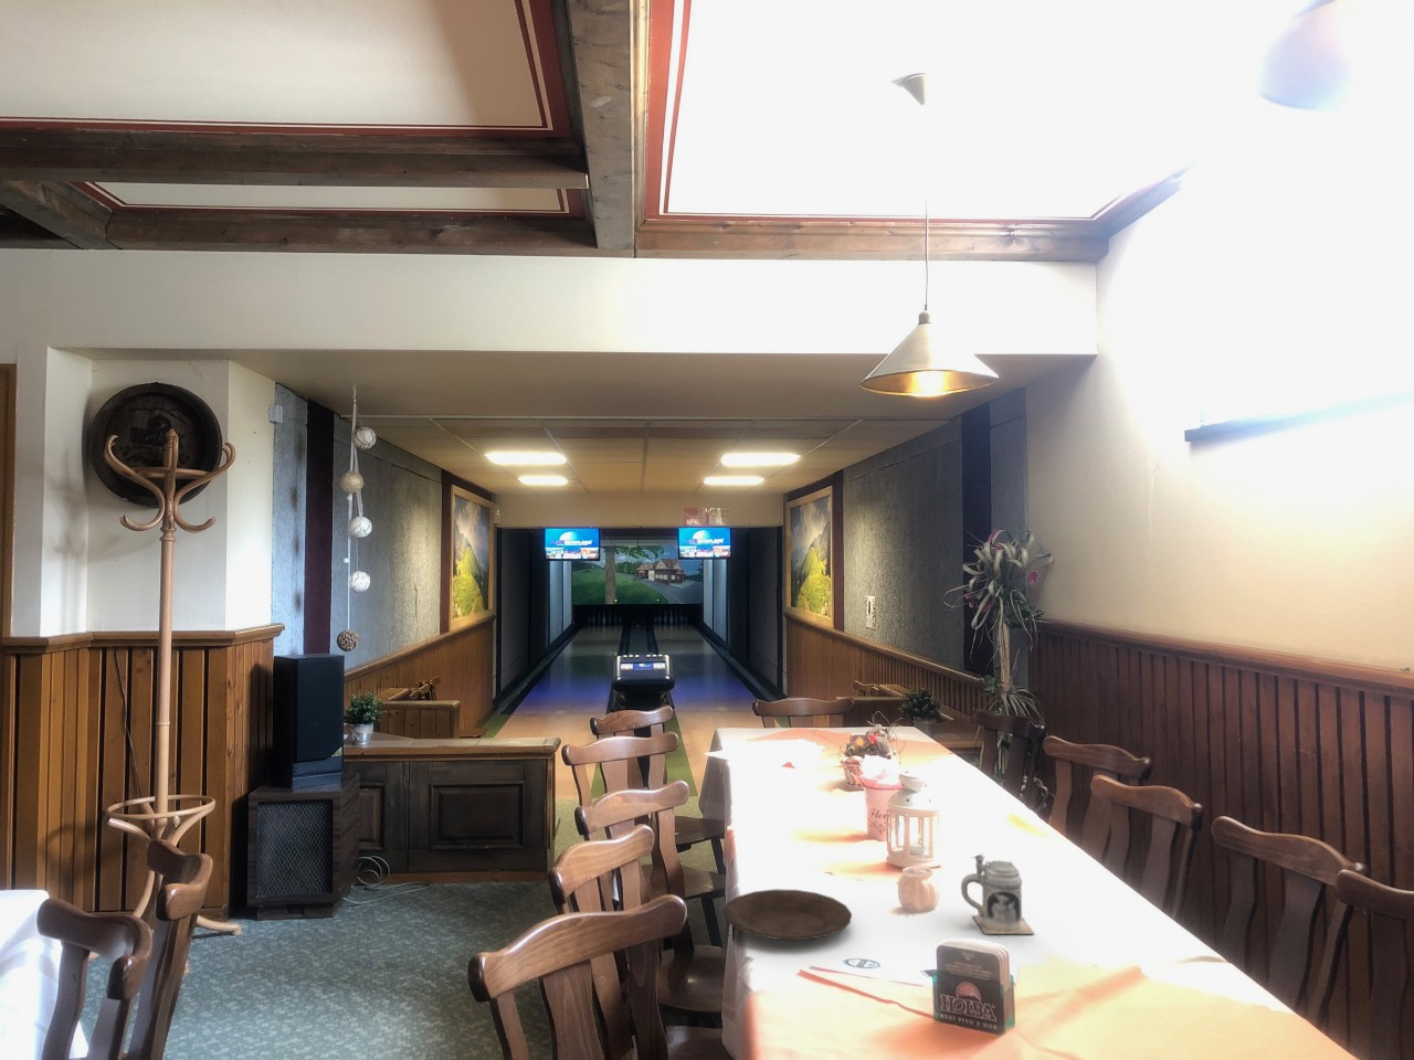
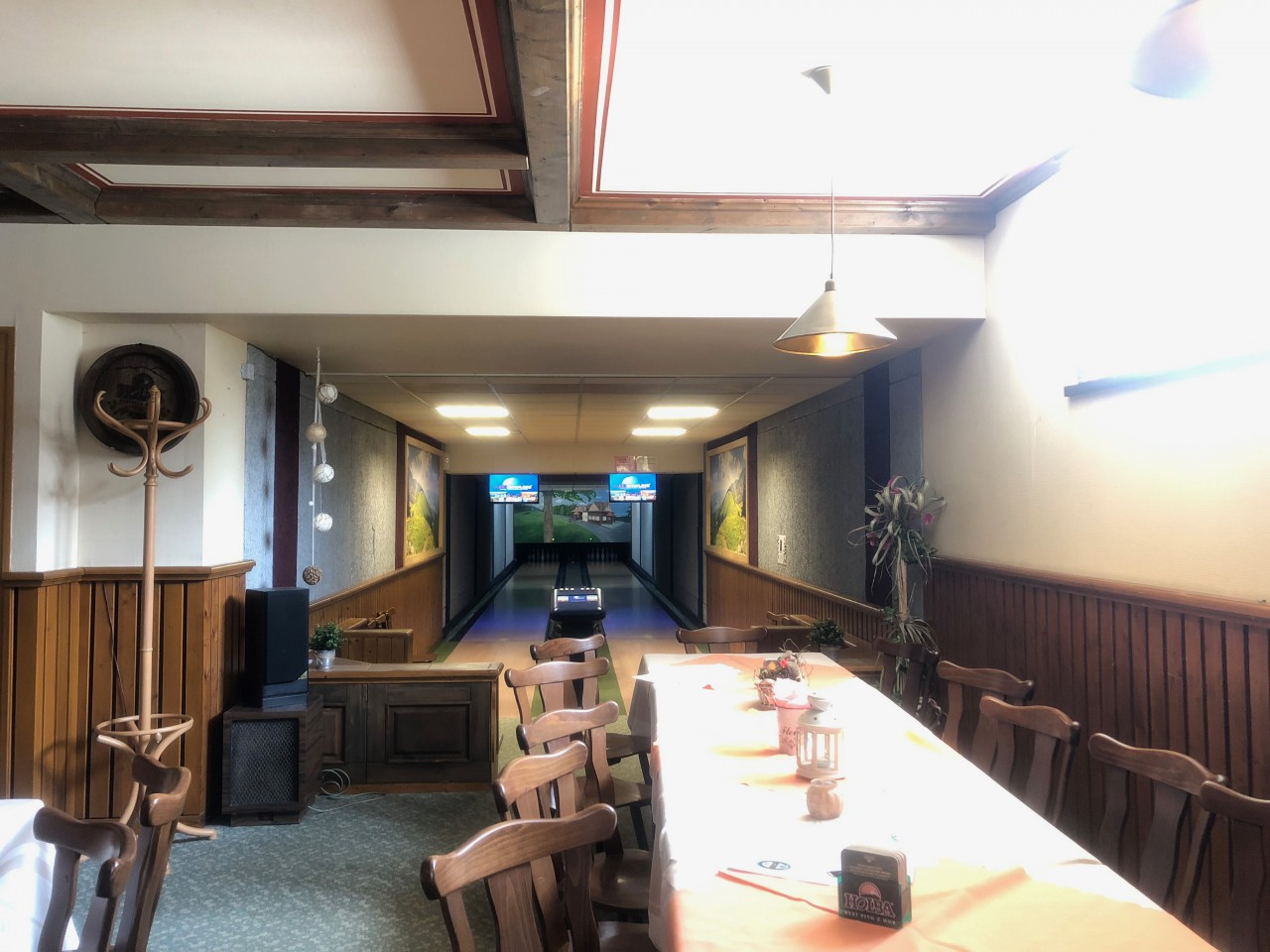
- beer mug [960,853,1035,935]
- plate [721,887,853,942]
